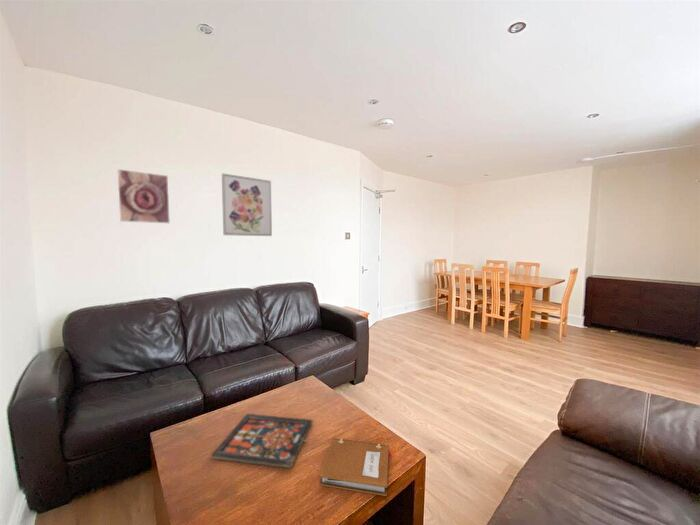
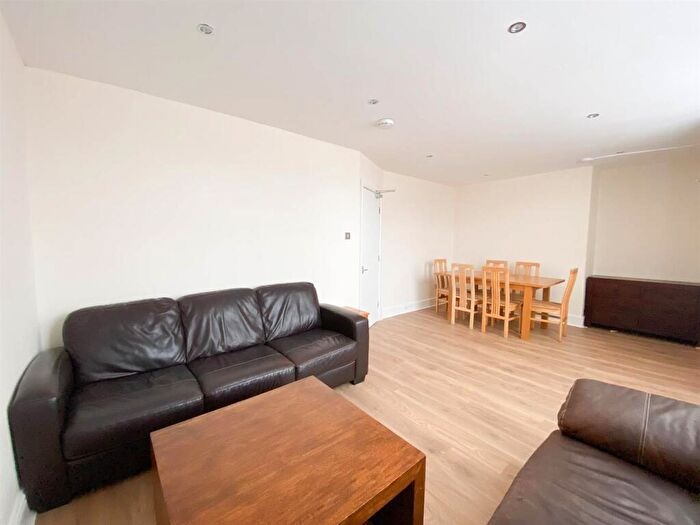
- notebook [318,437,393,497]
- board game [210,413,314,469]
- wall art [221,172,273,237]
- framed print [116,168,171,224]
